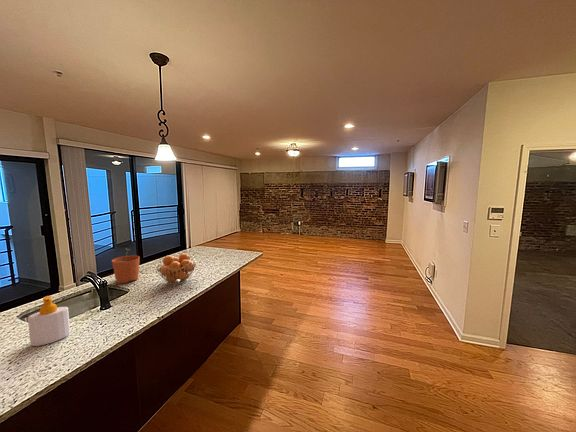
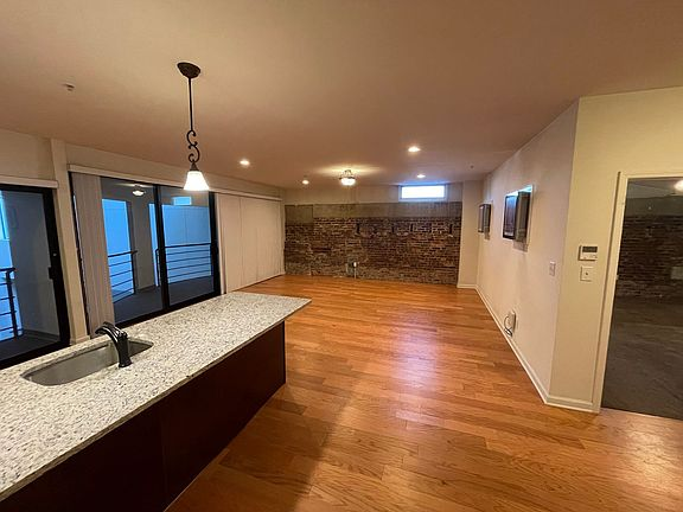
- fruit basket [155,252,197,285]
- plant pot [111,248,141,284]
- soap bottle [27,295,71,347]
